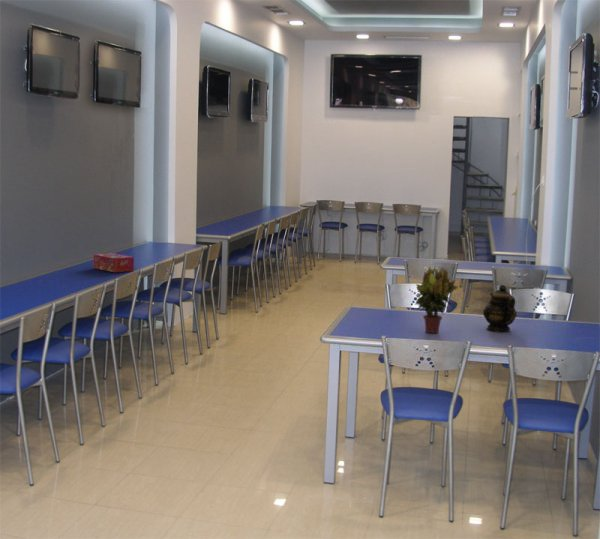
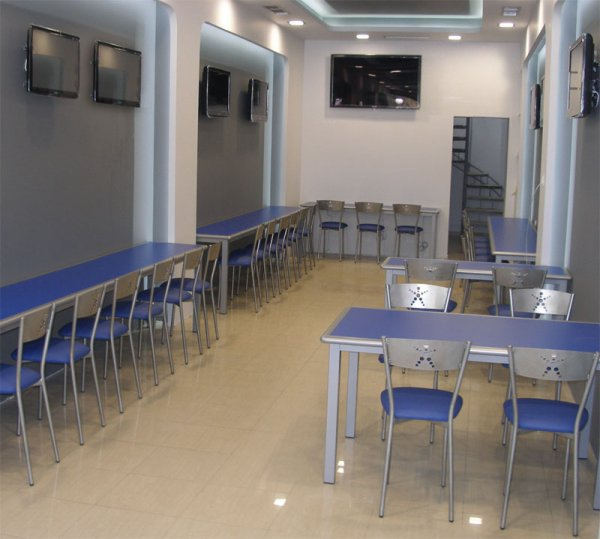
- potted plant [414,265,459,334]
- teapot [482,284,518,333]
- tissue box [93,252,135,273]
